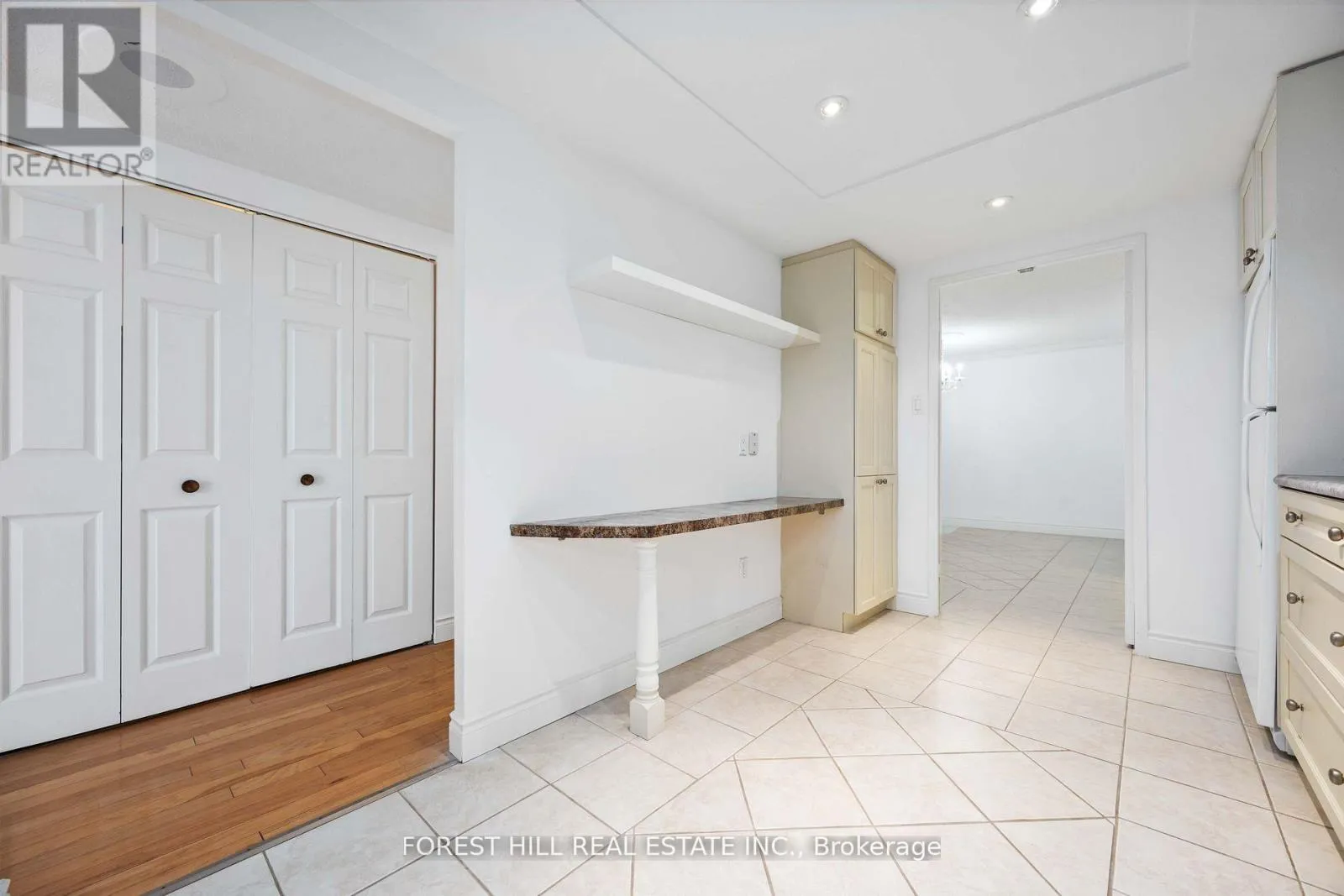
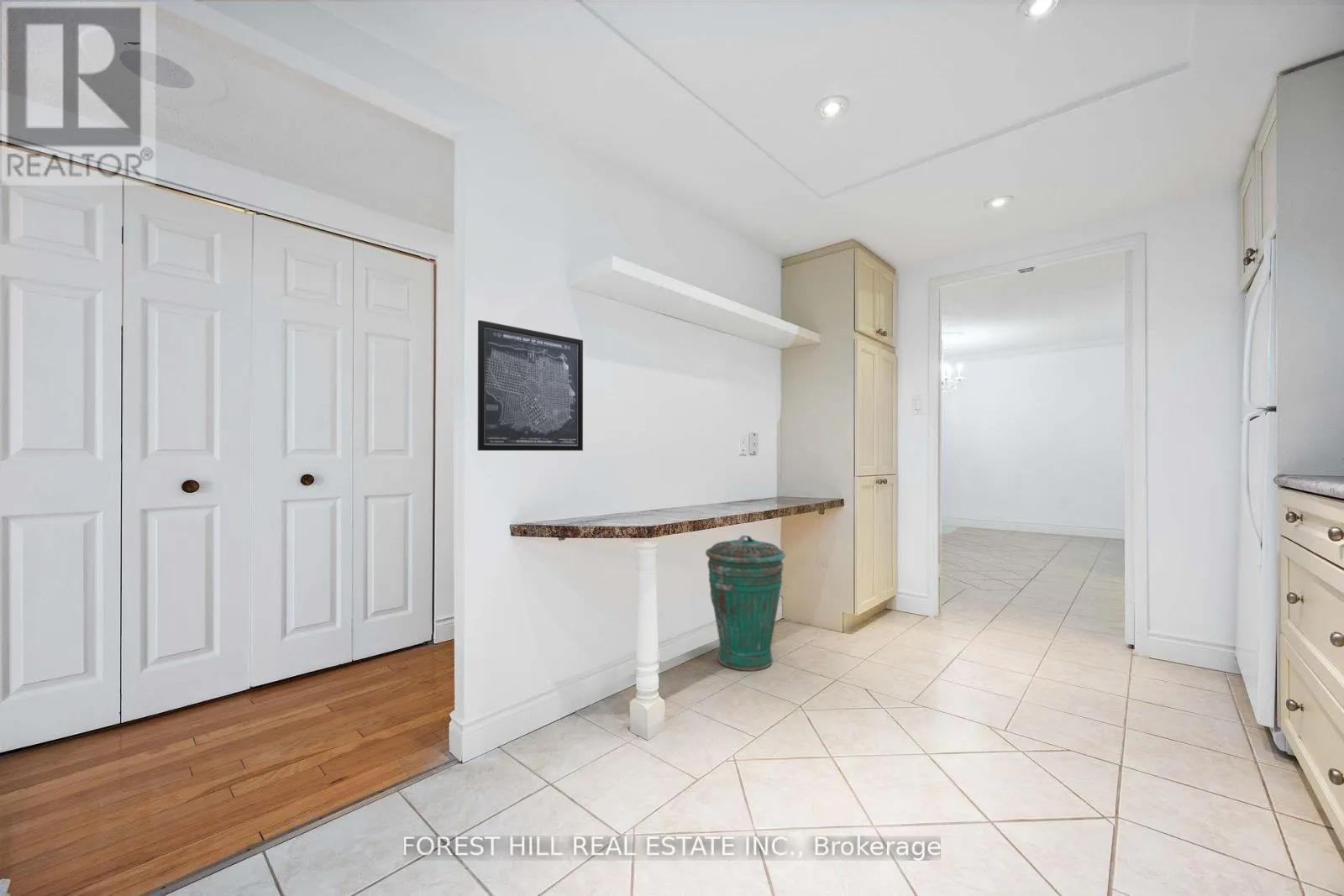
+ trash can [705,534,786,672]
+ wall art [477,319,584,452]
